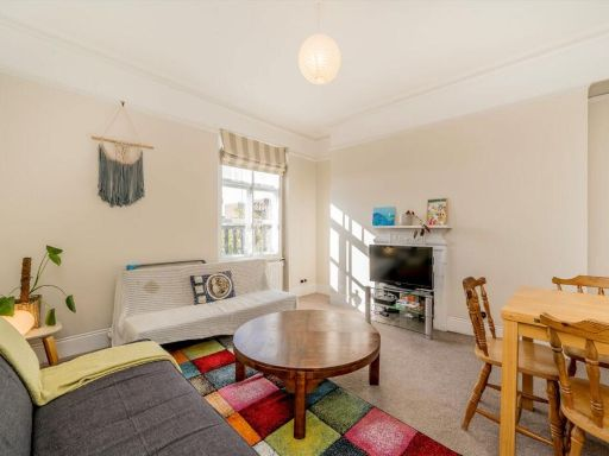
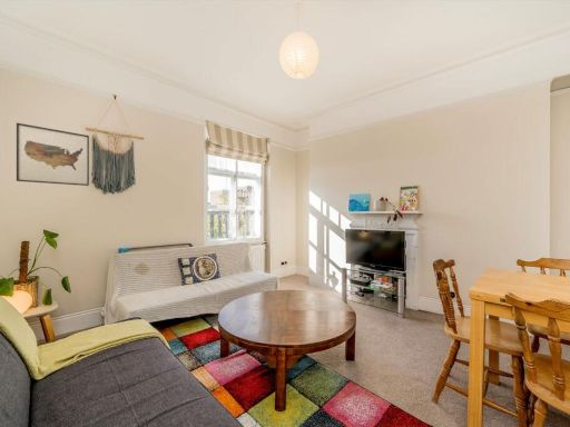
+ wall art [16,122,90,187]
